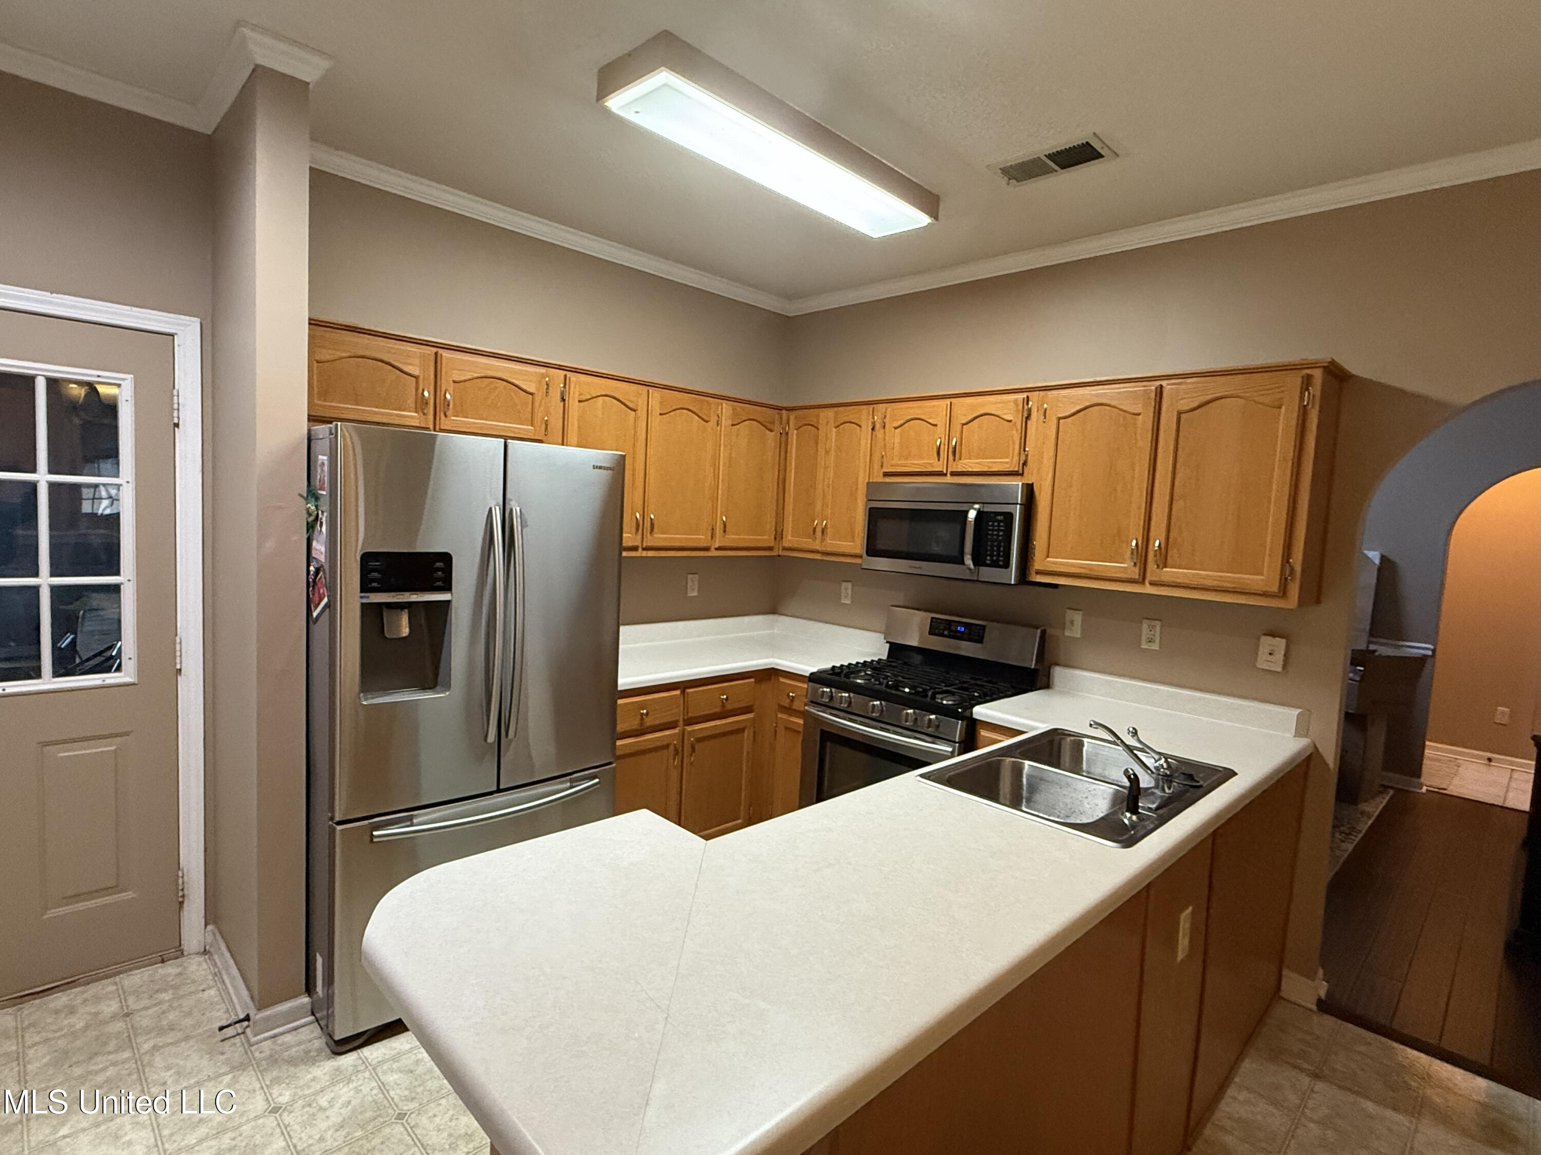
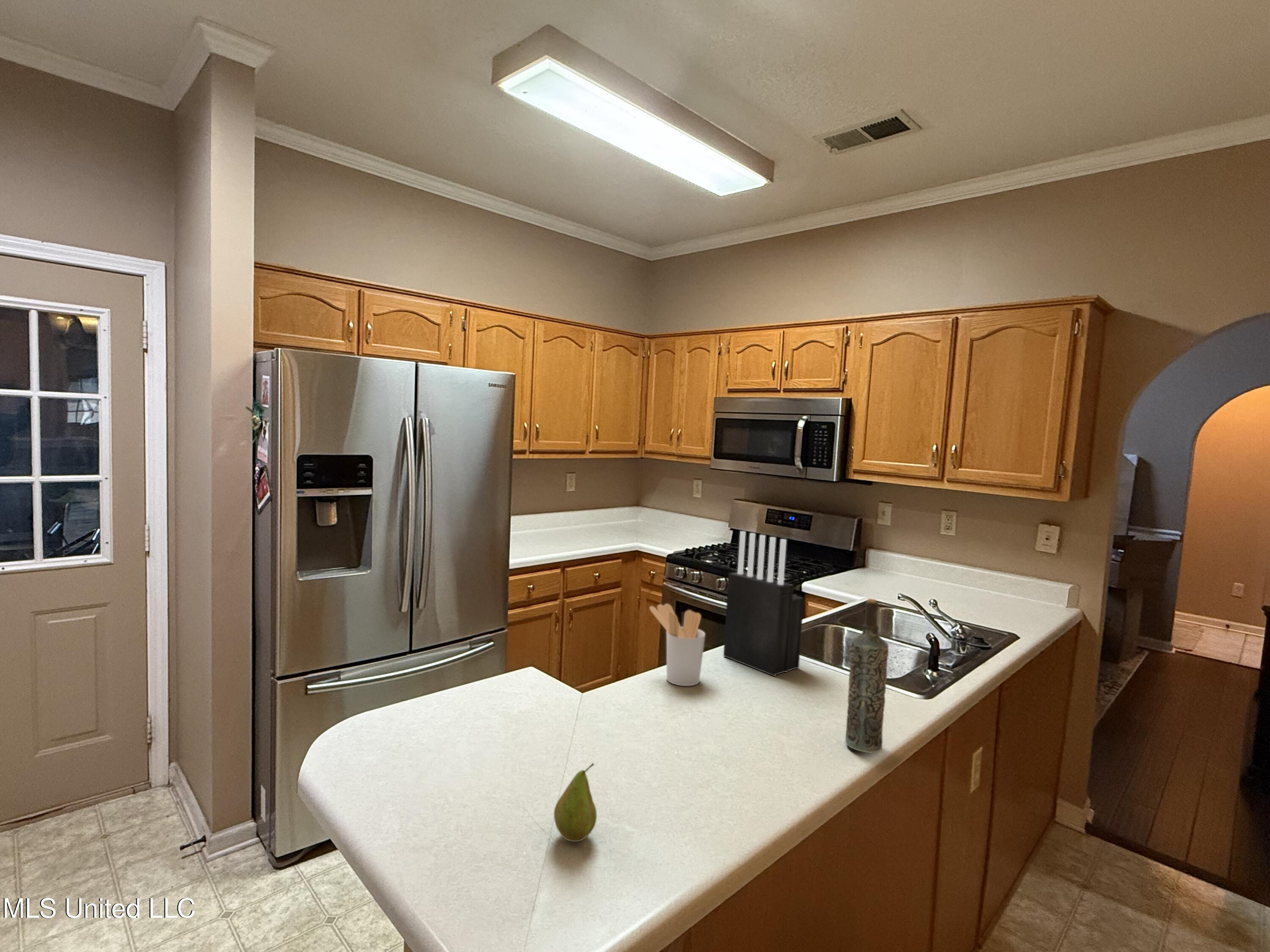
+ utensil holder [649,603,706,686]
+ fruit [554,762,597,842]
+ knife block [723,531,804,677]
+ bottle [845,598,889,754]
